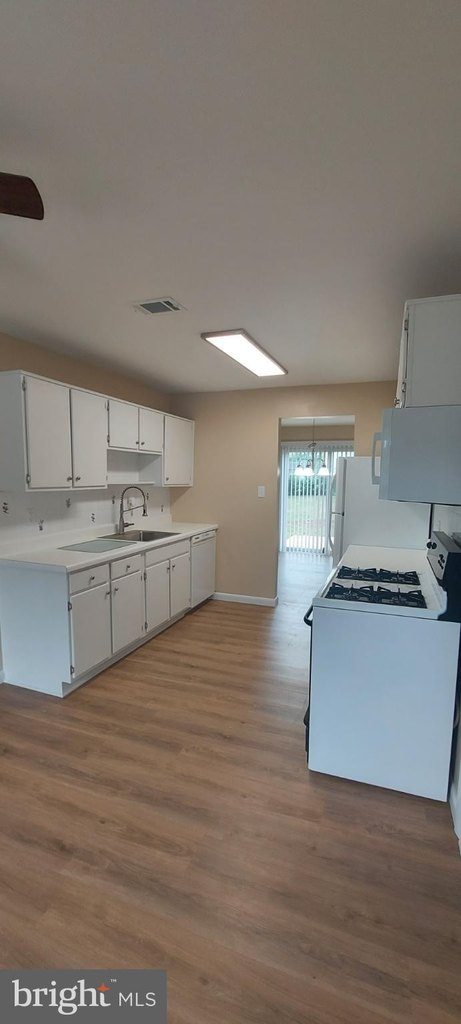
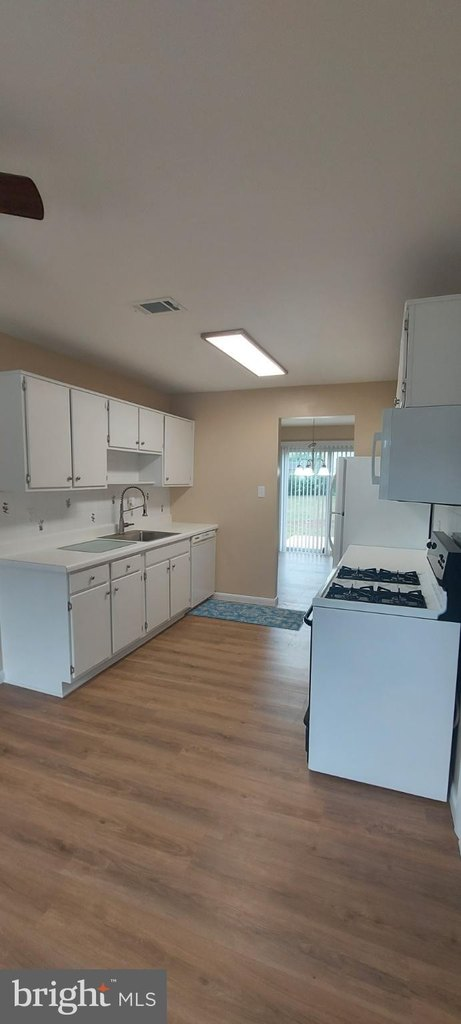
+ rug [187,598,308,631]
